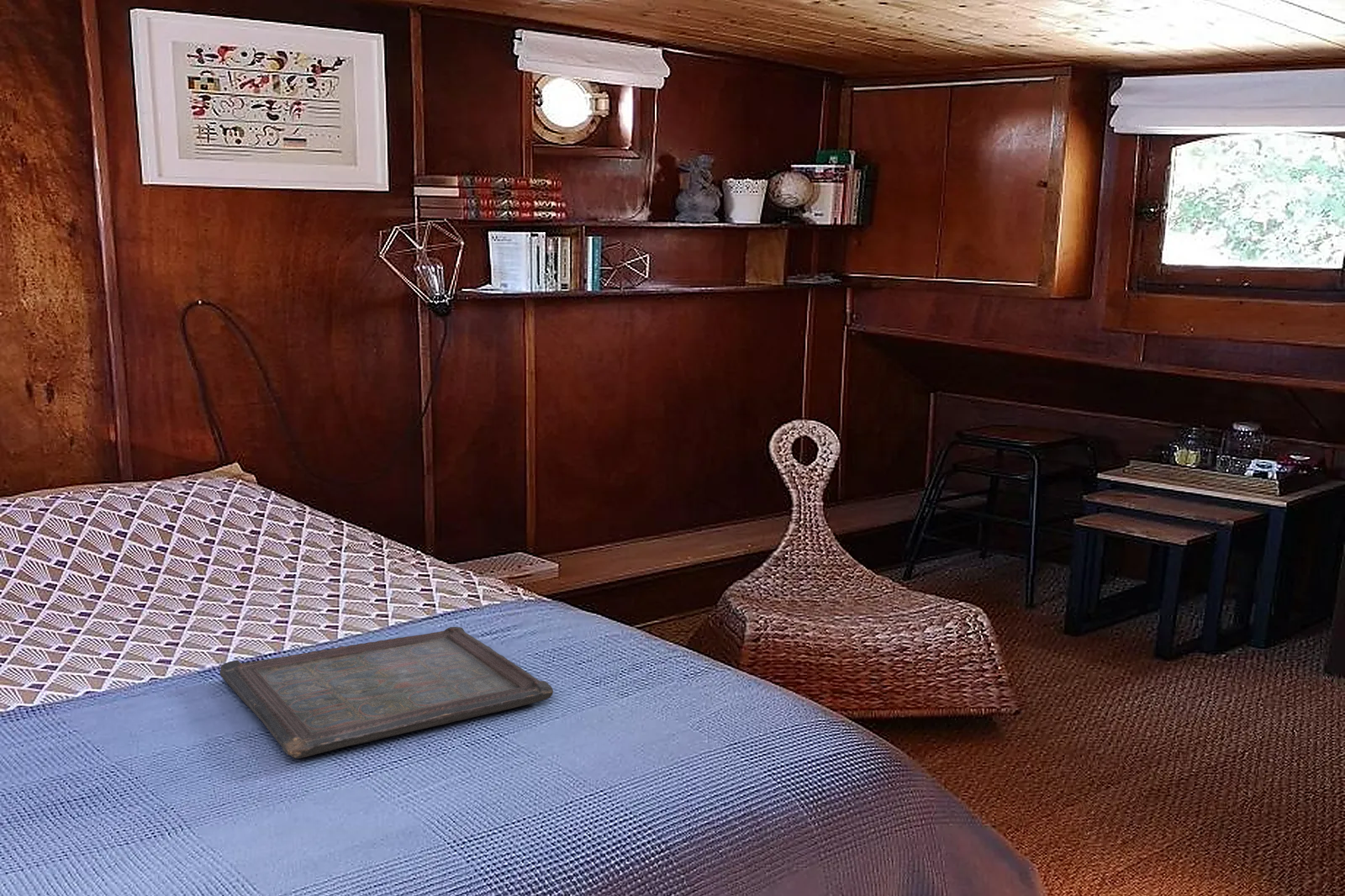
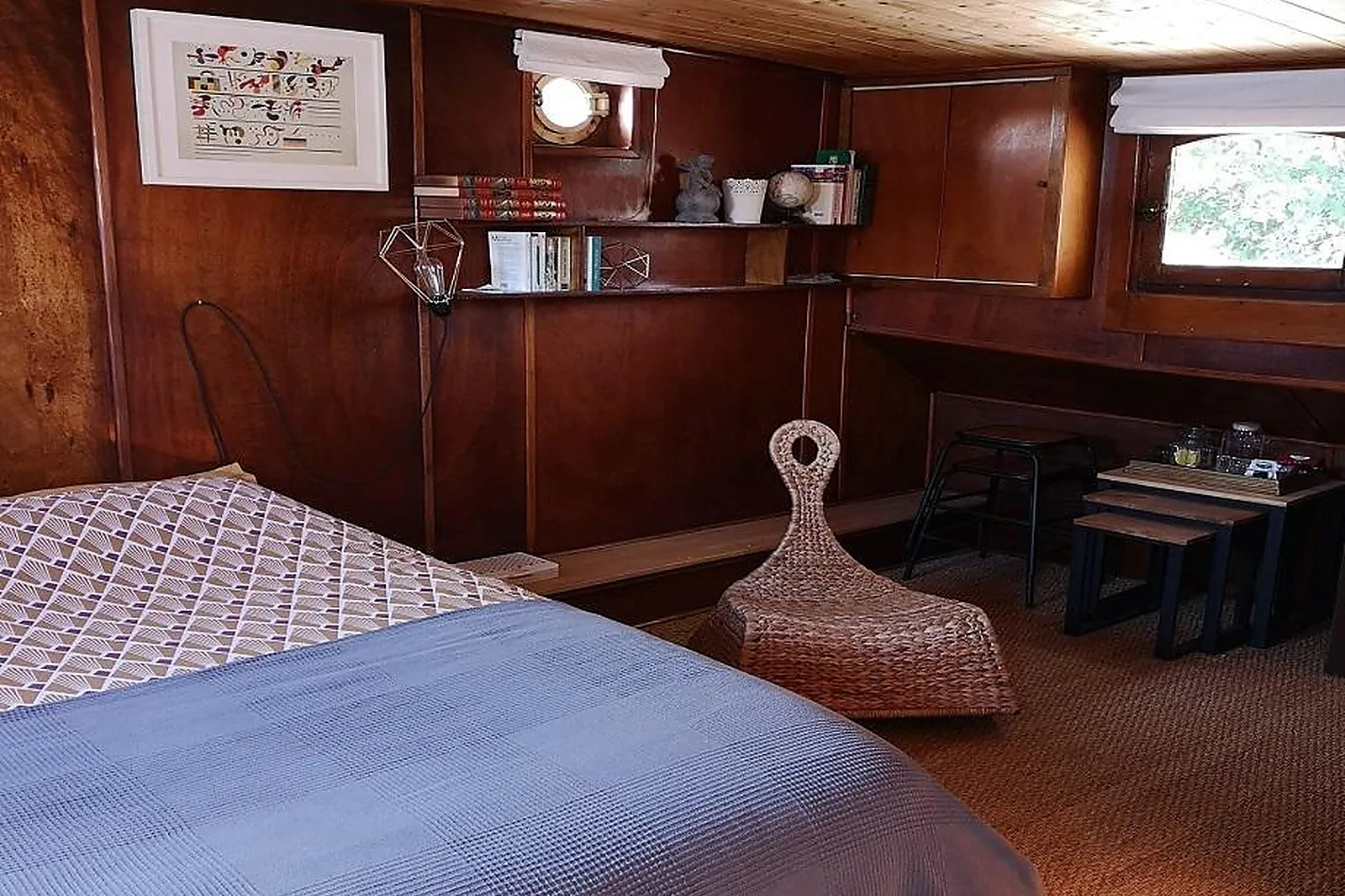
- serving tray [219,626,554,760]
